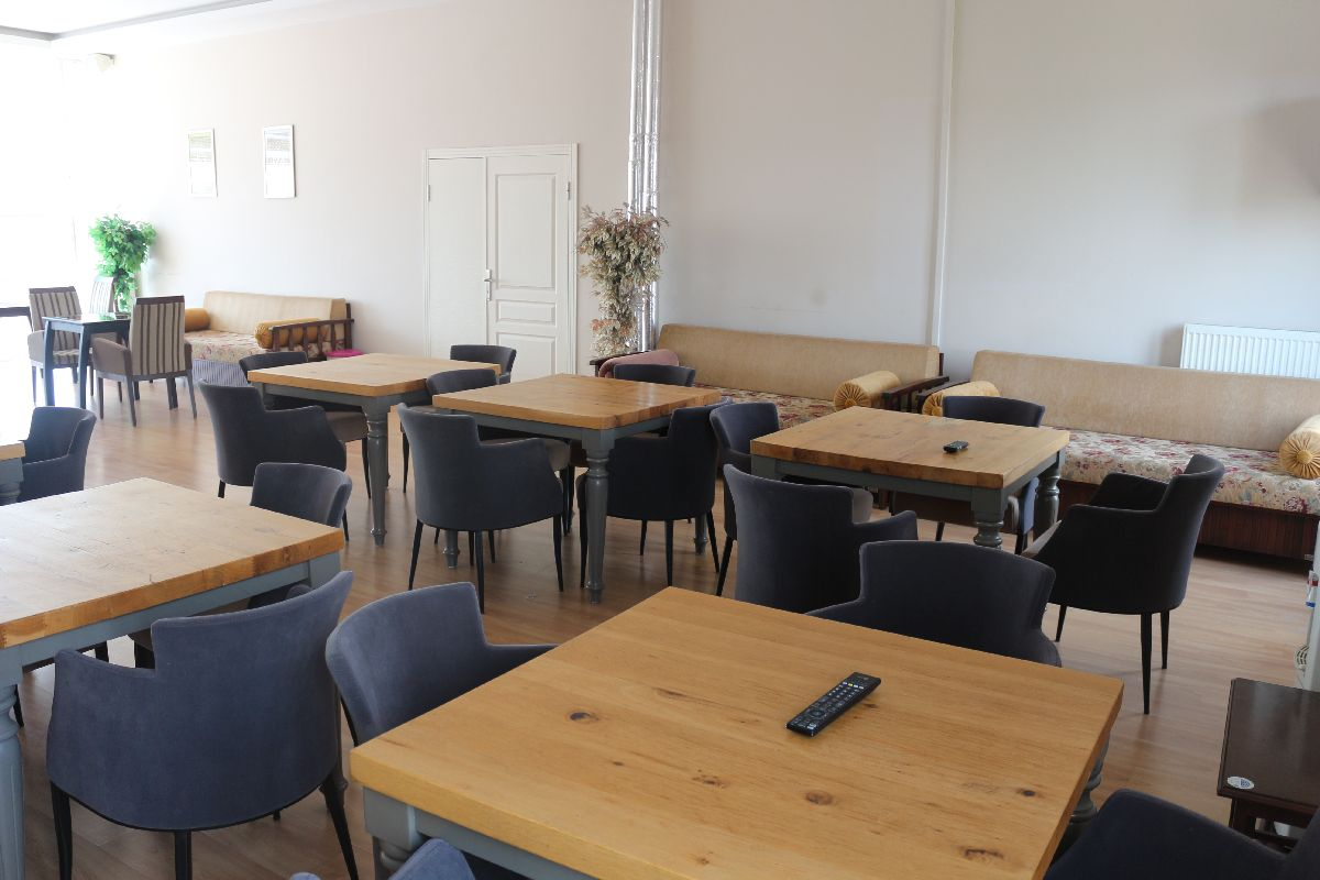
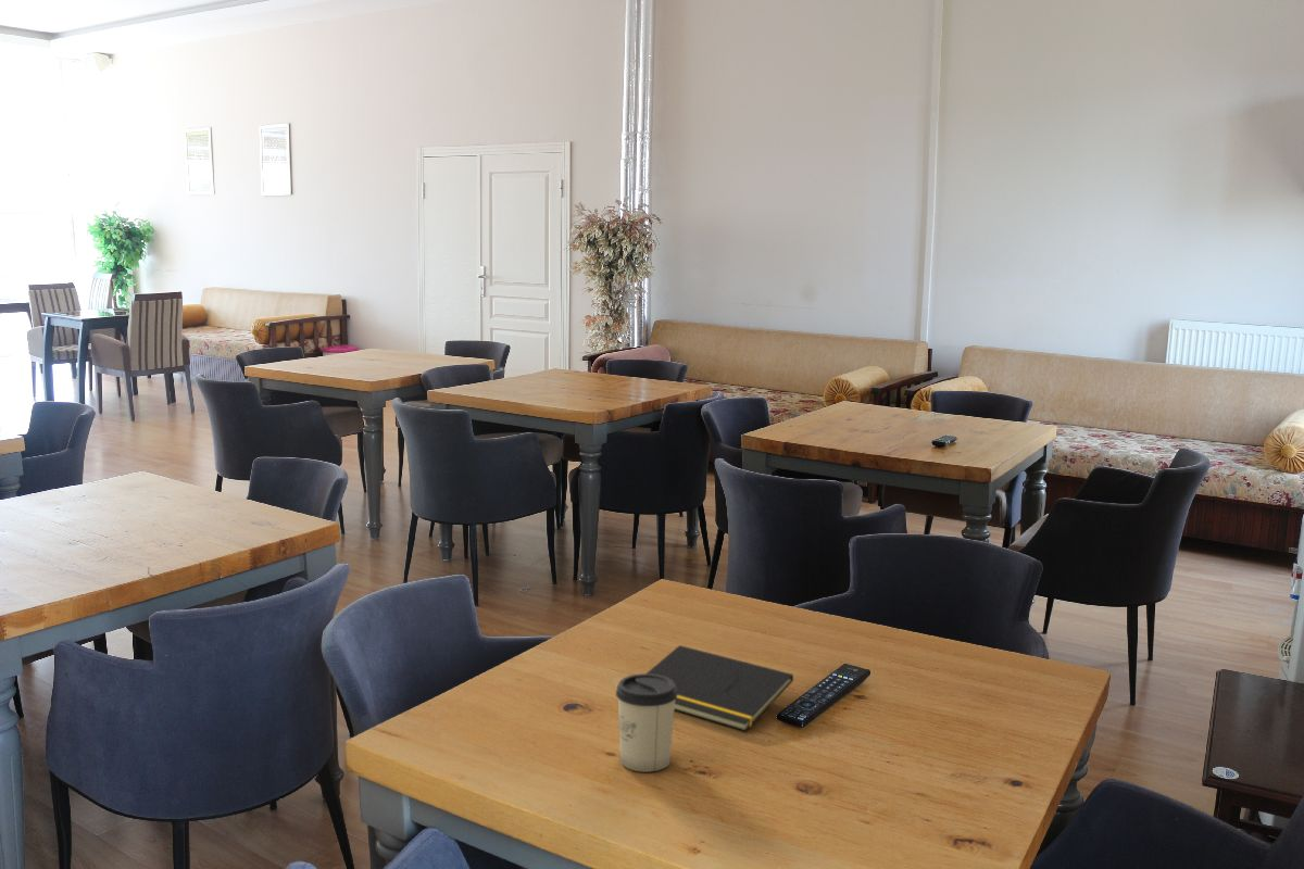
+ cup [615,672,677,773]
+ notepad [645,644,794,732]
